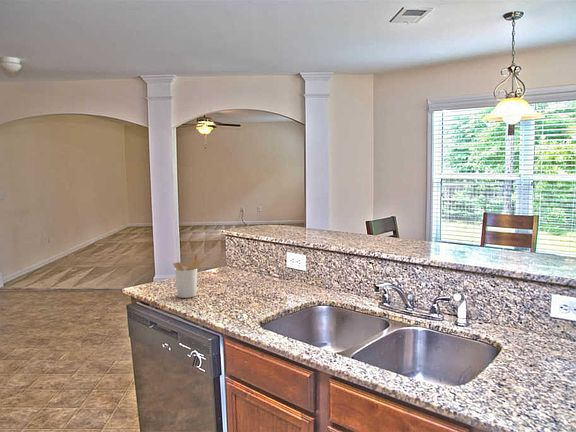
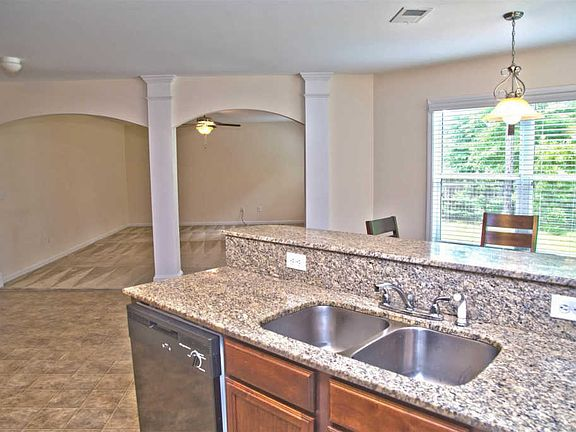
- utensil holder [173,253,206,299]
